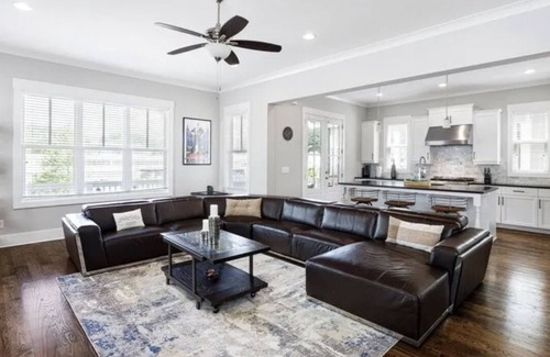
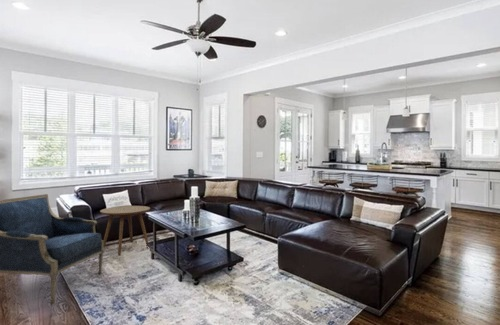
+ armchair [0,193,105,306]
+ side table [99,205,151,257]
